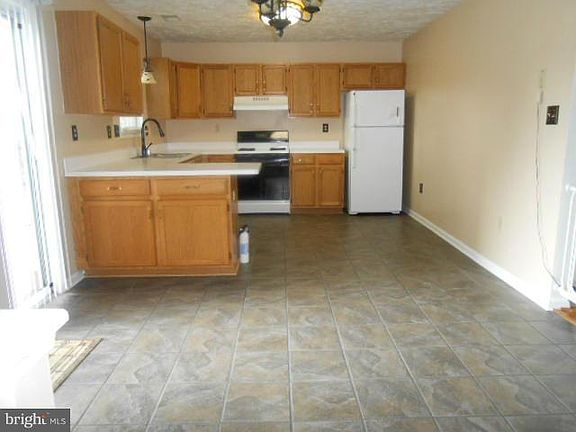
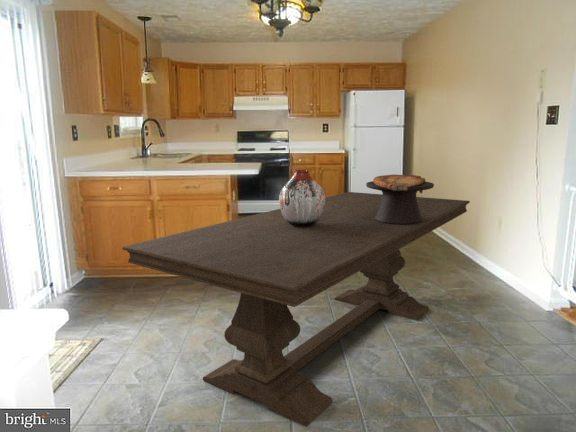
+ dining table [122,191,471,428]
+ vase [278,169,326,227]
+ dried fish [365,174,435,225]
